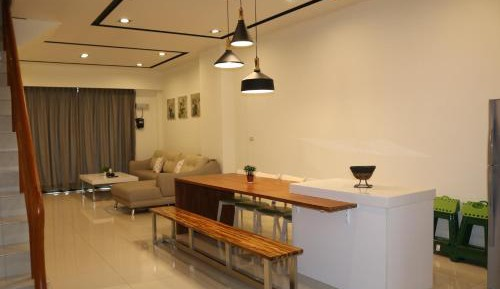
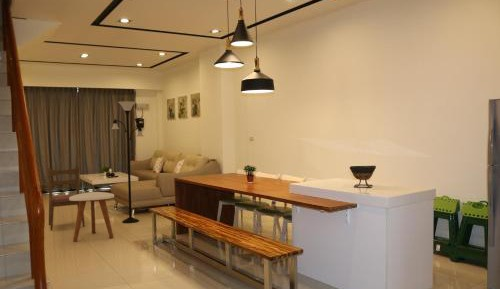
+ floor lamp [111,100,144,224]
+ dining chair [46,165,86,231]
+ side table [69,191,115,243]
